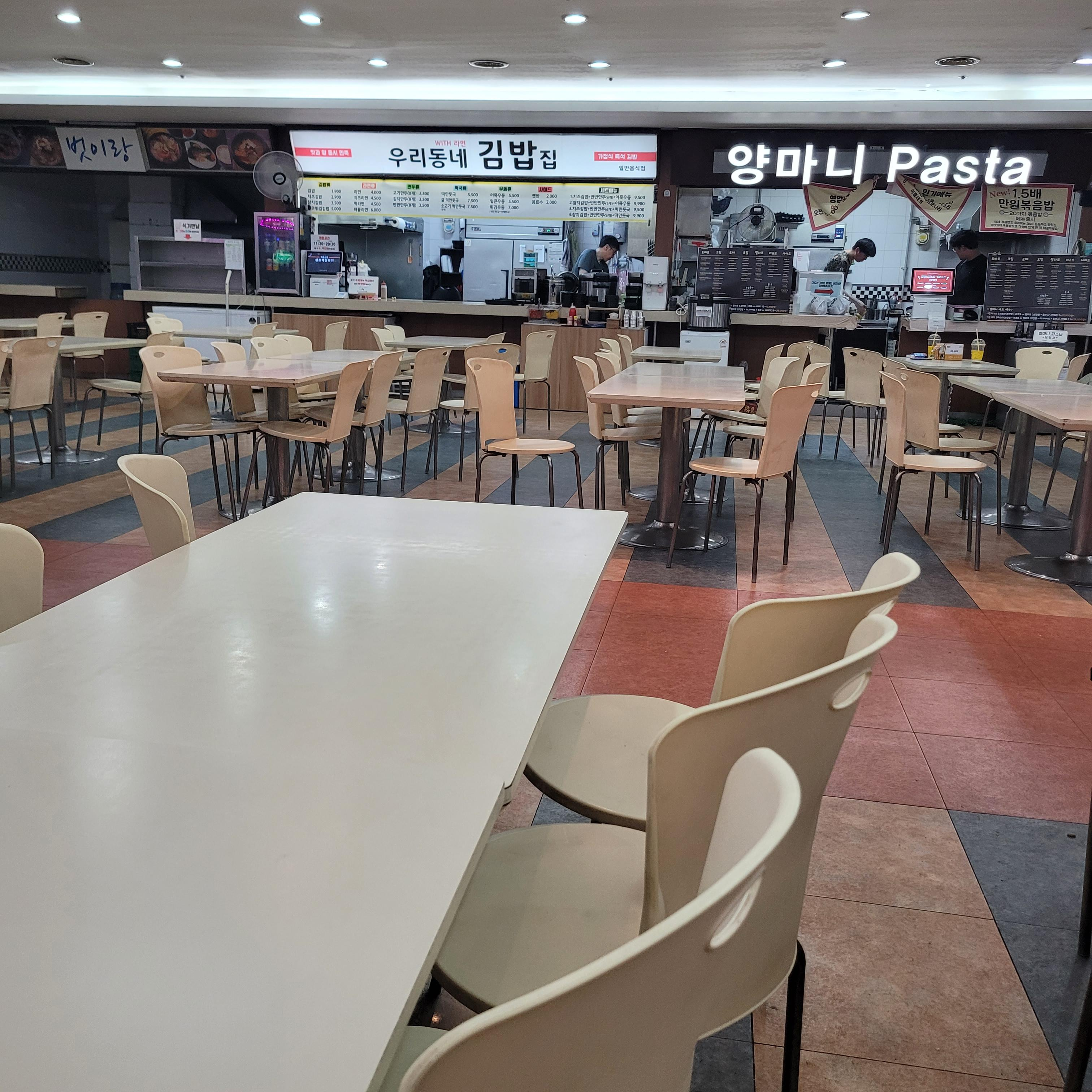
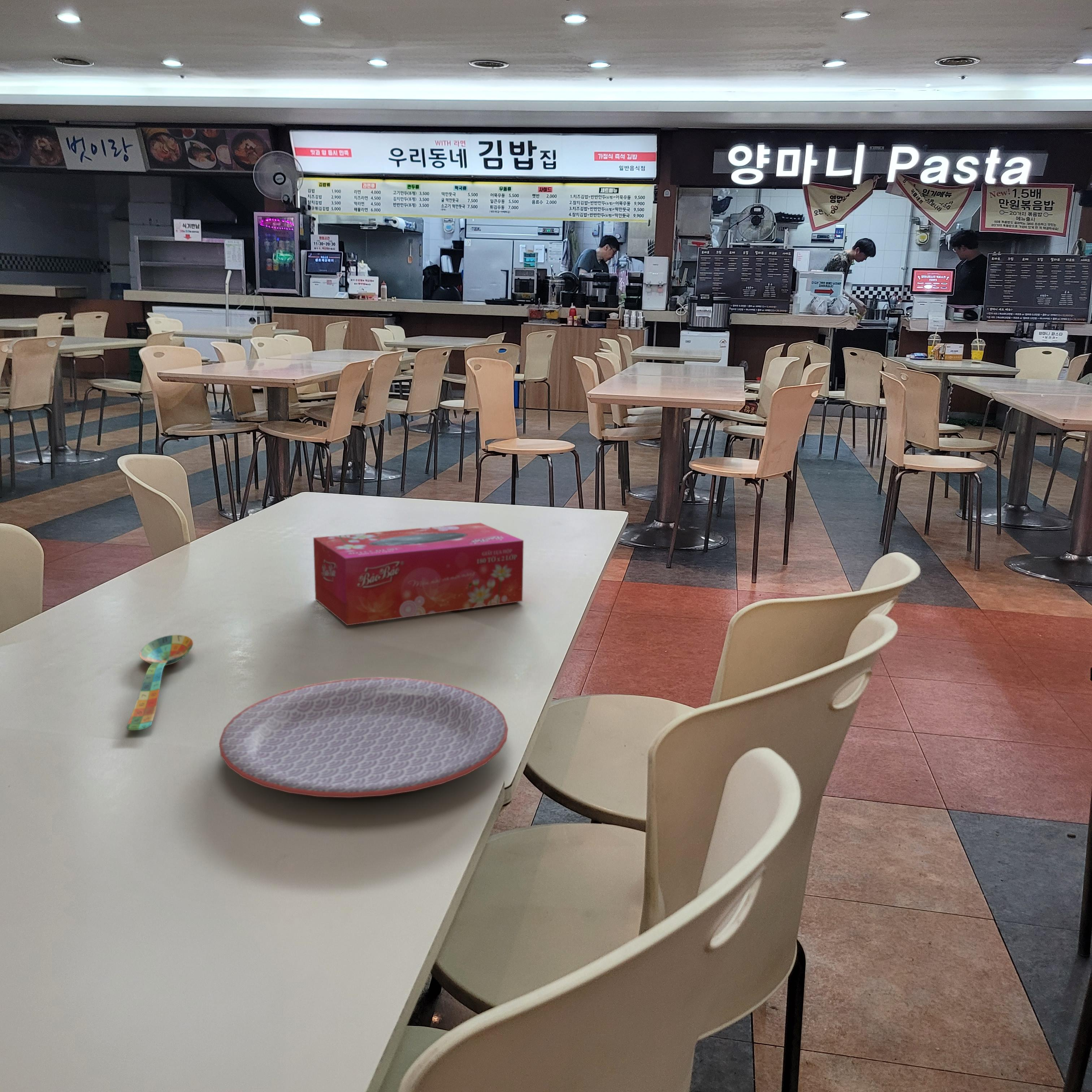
+ spoon [126,634,194,731]
+ plate [219,677,508,798]
+ tissue box [313,523,524,626]
